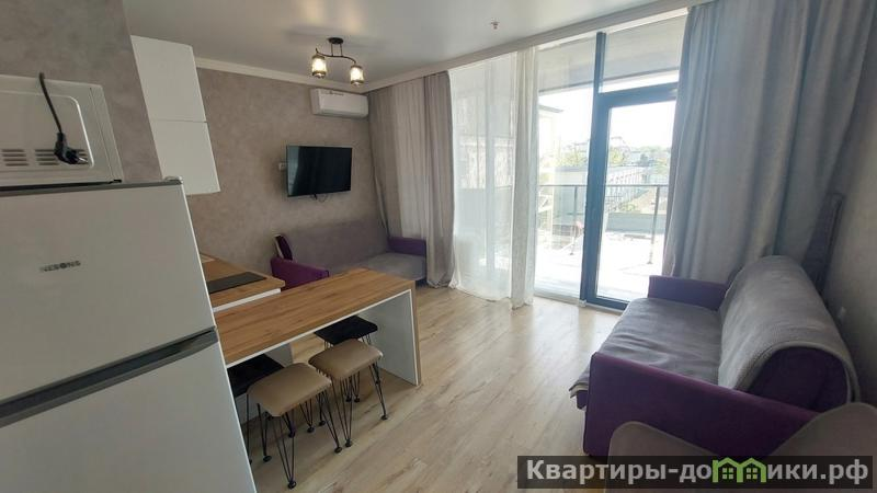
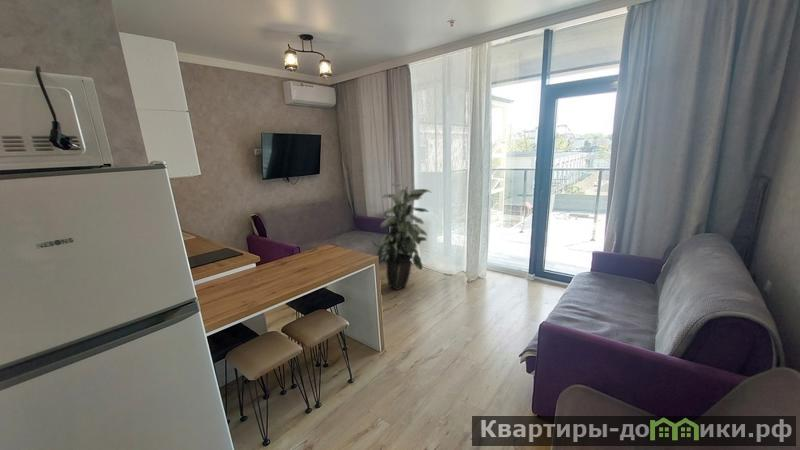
+ indoor plant [371,182,432,291]
